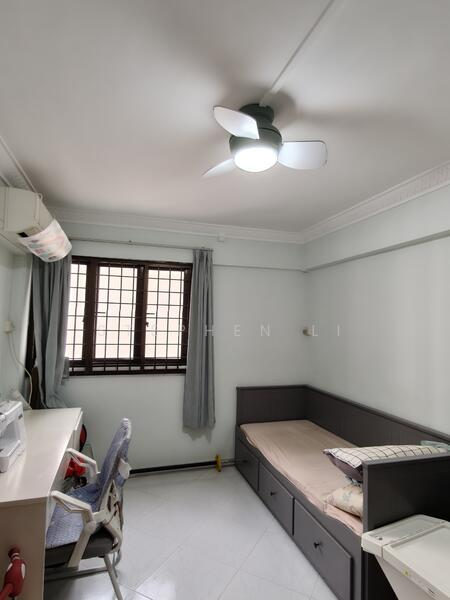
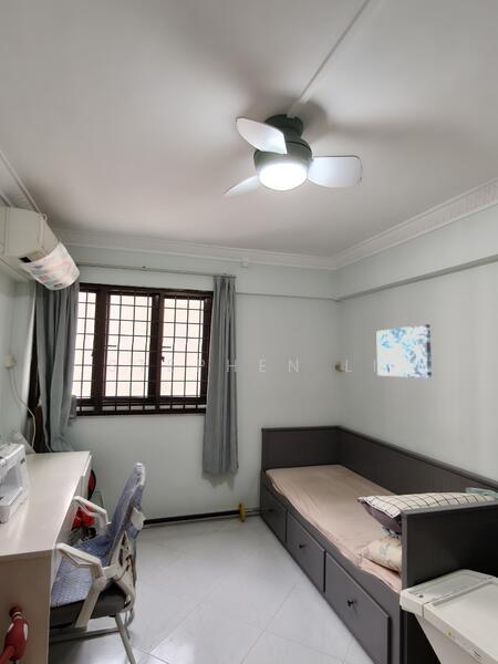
+ wall art [375,323,433,378]
